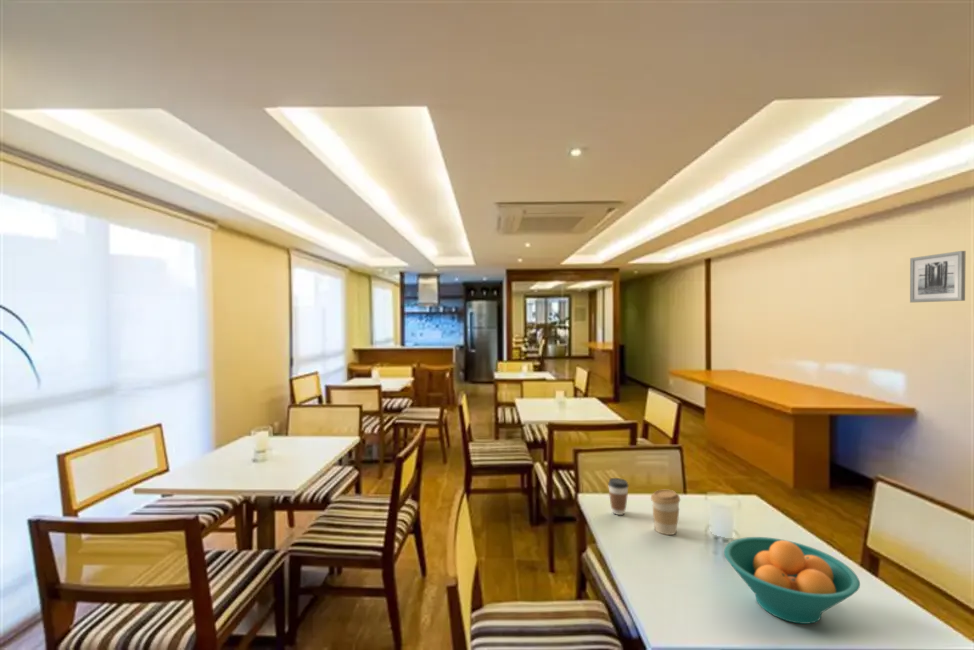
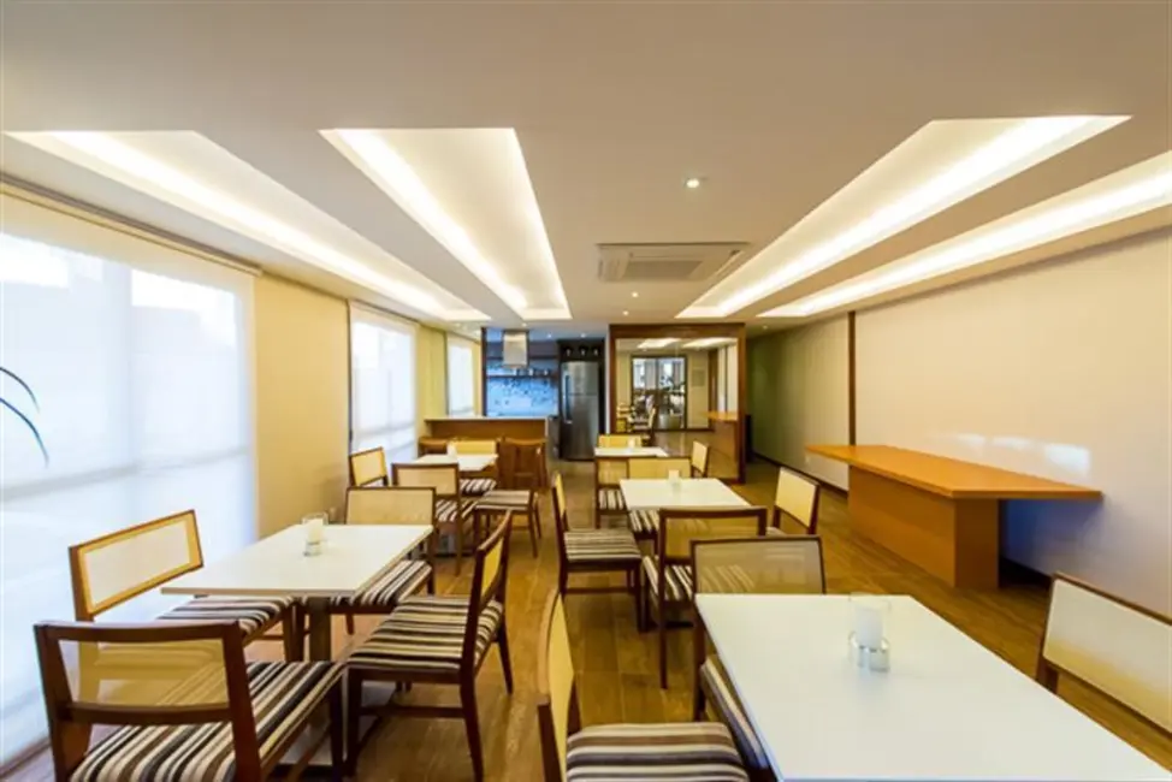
- coffee cup [650,489,681,536]
- wall art [909,250,966,303]
- coffee cup [607,477,630,516]
- fruit bowl [723,536,861,625]
